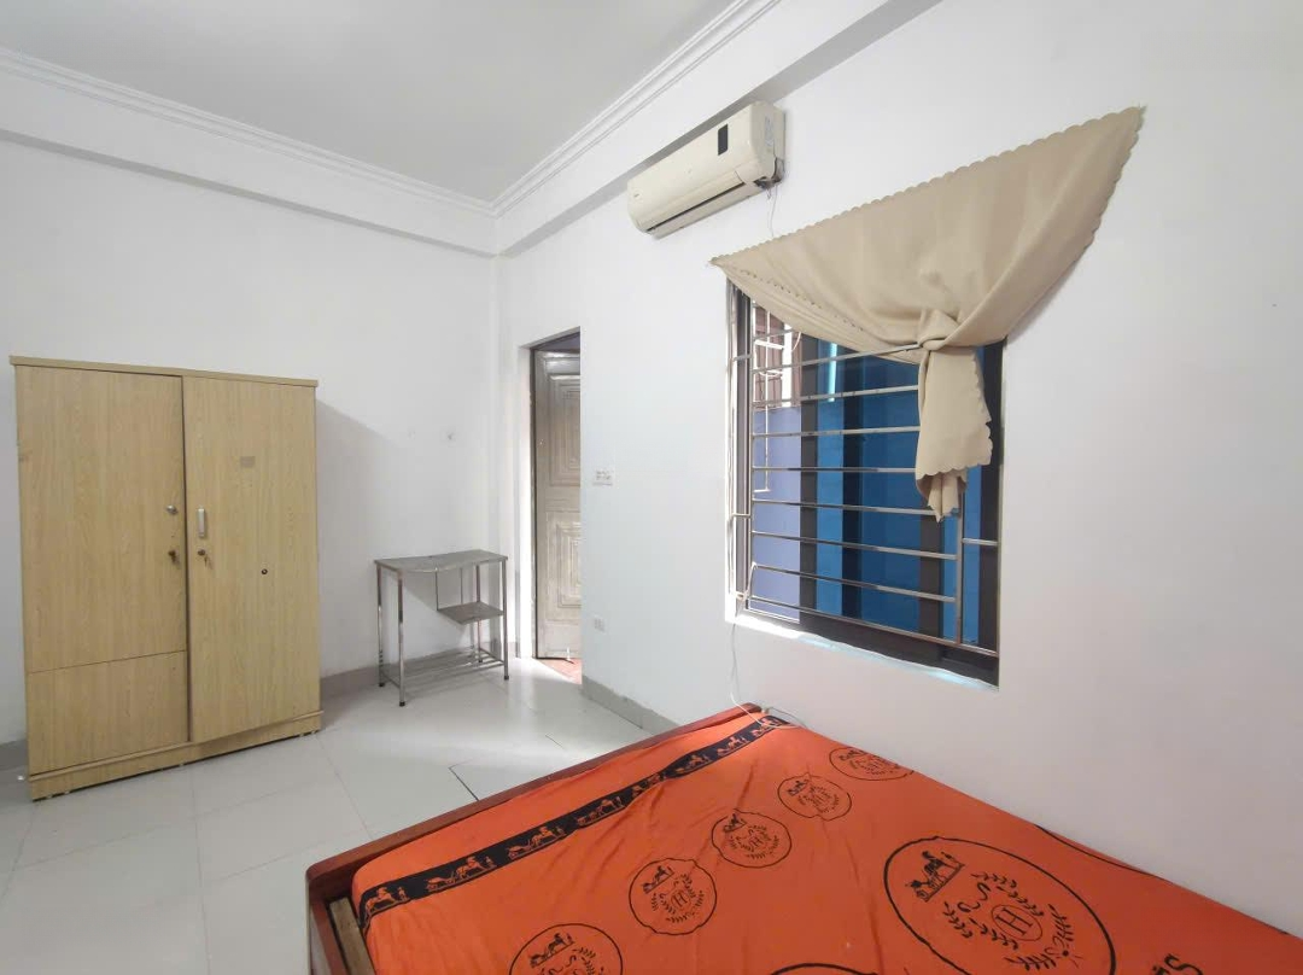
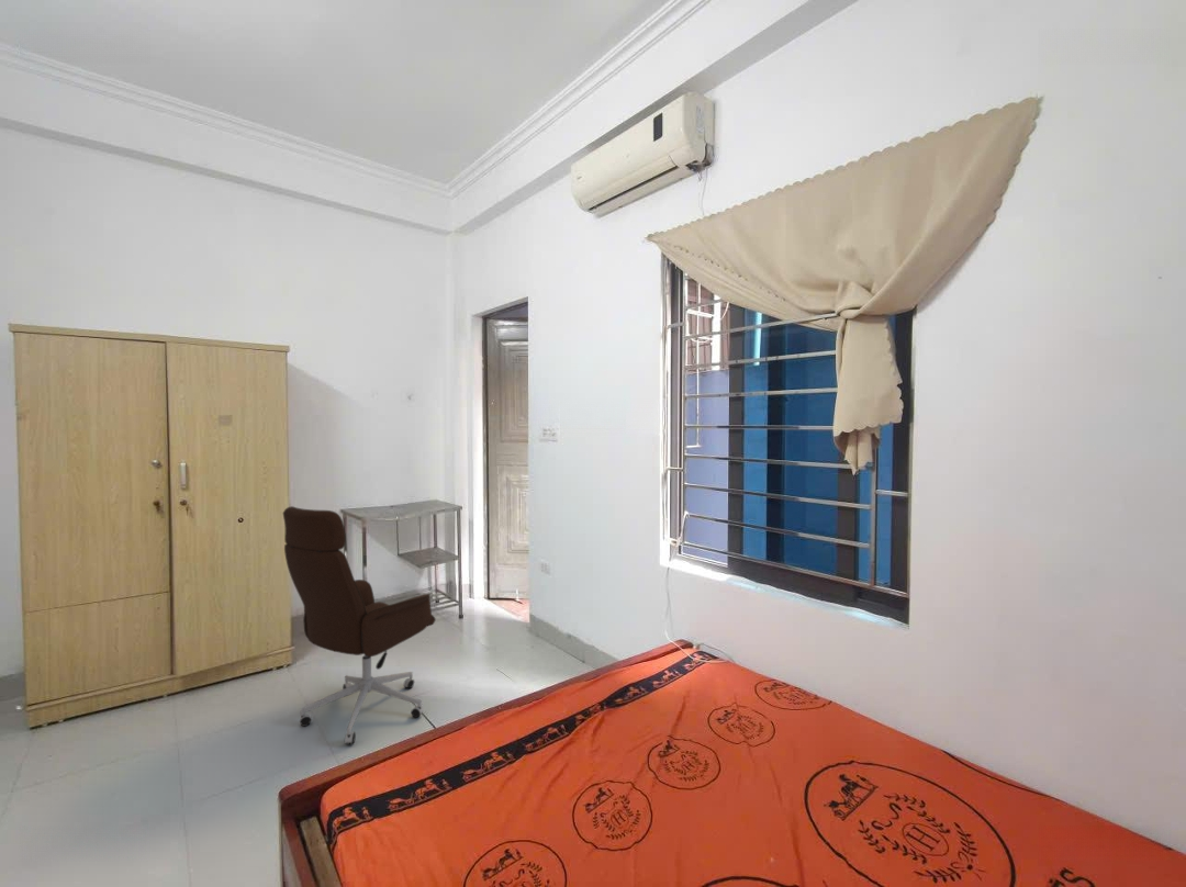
+ office chair [282,505,437,745]
